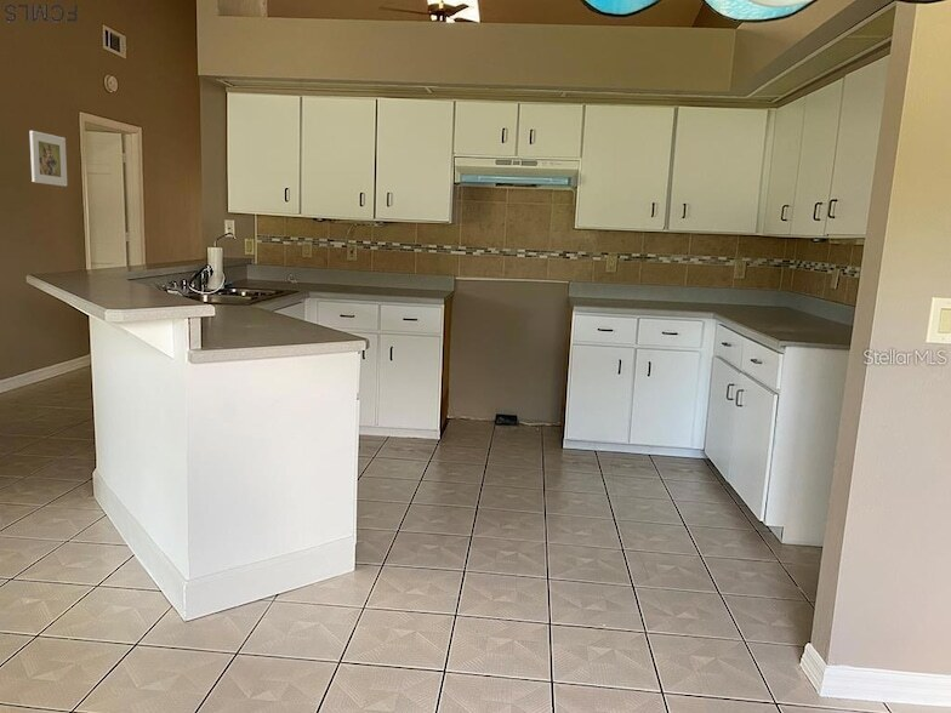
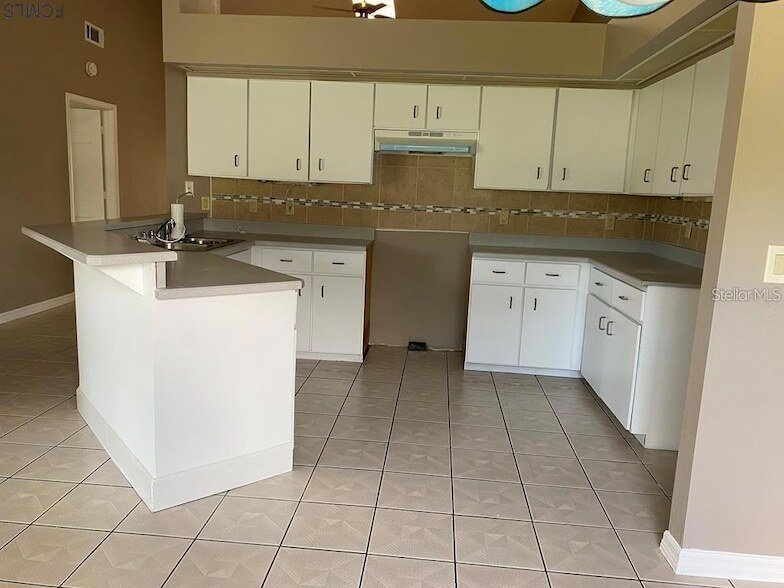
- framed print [29,130,68,187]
